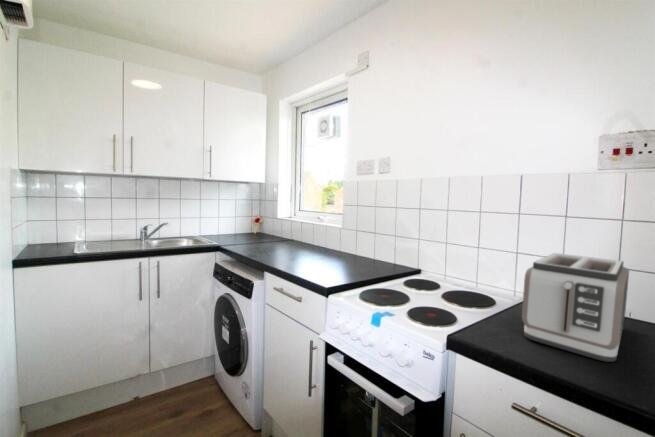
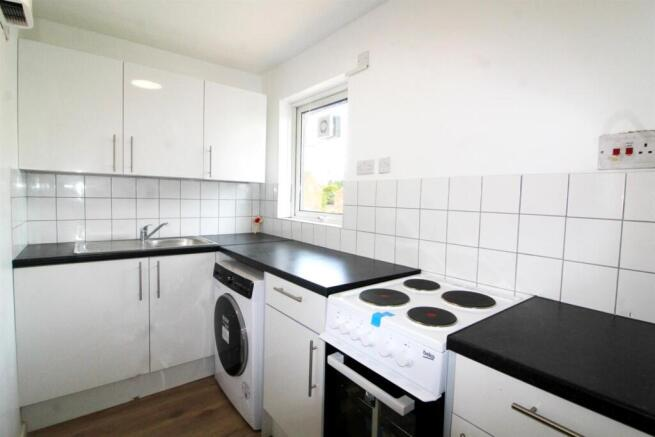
- toaster [521,252,630,363]
